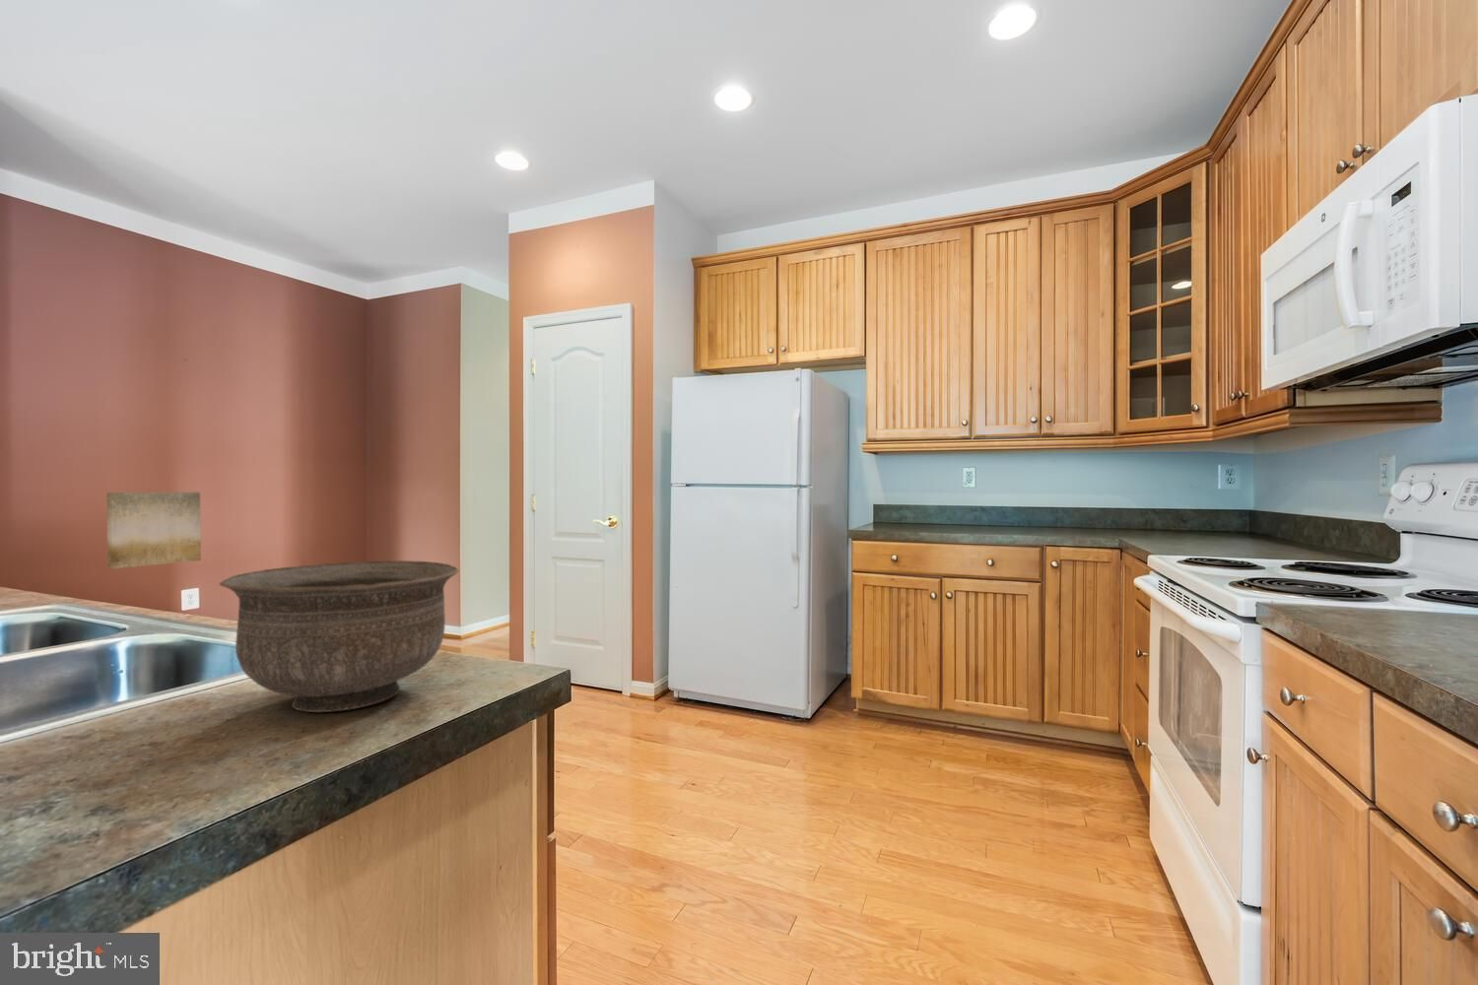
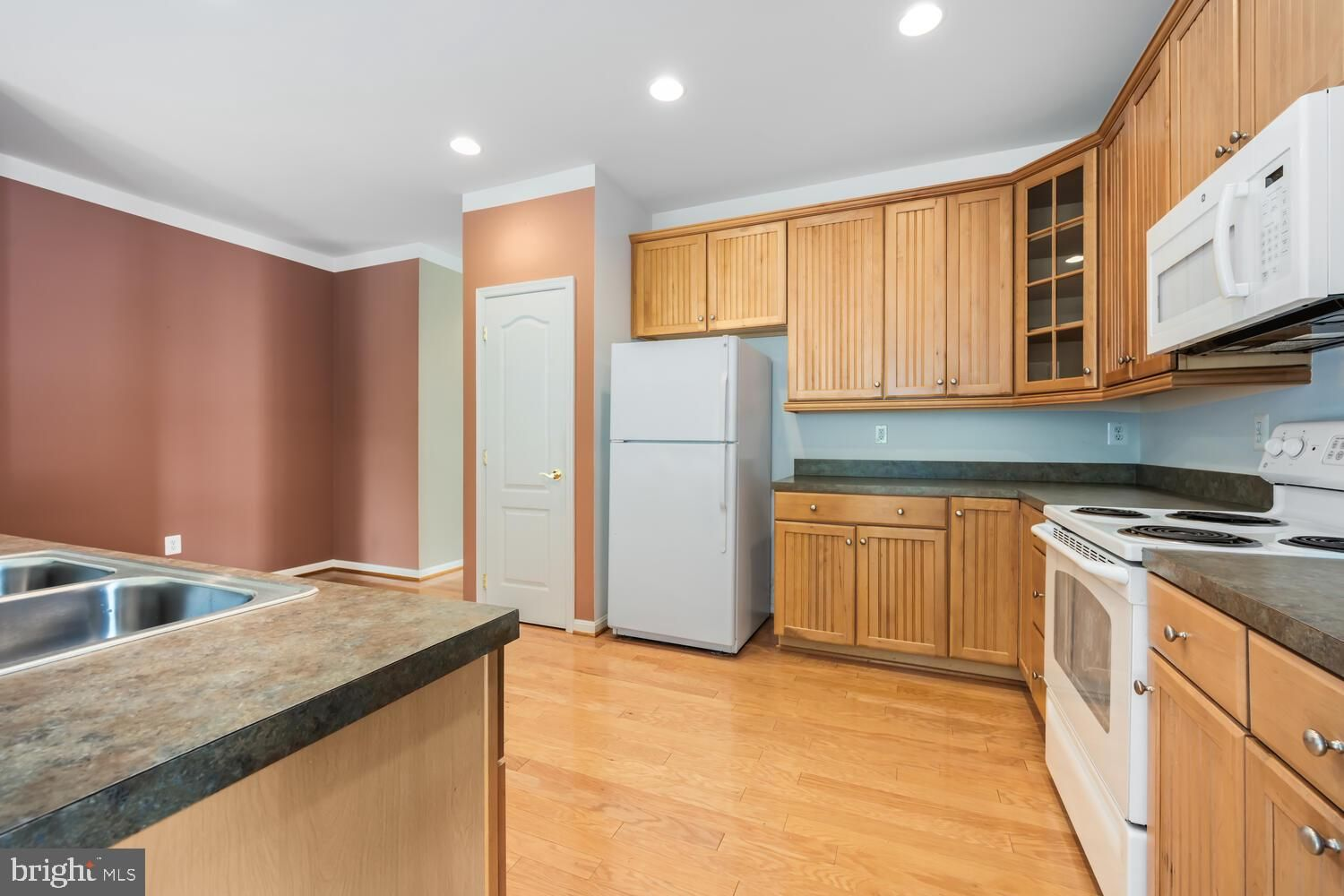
- bowl [218,560,460,713]
- wall art [107,491,202,571]
